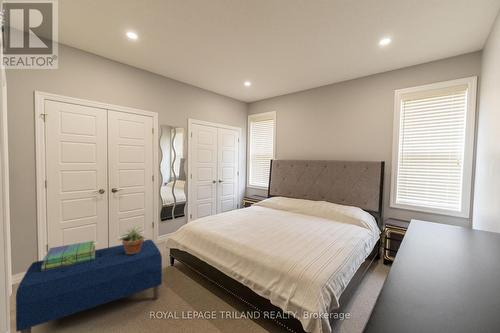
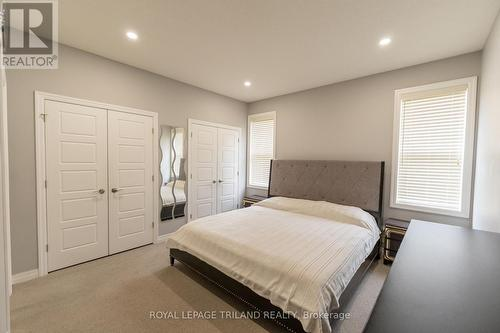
- bench [15,238,163,333]
- stack of books [42,240,96,271]
- potted plant [117,224,149,254]
